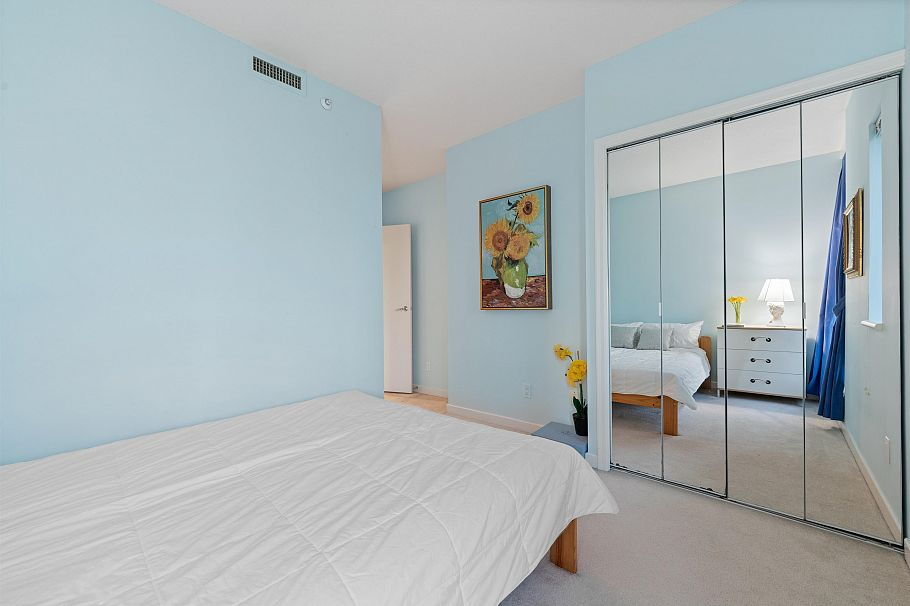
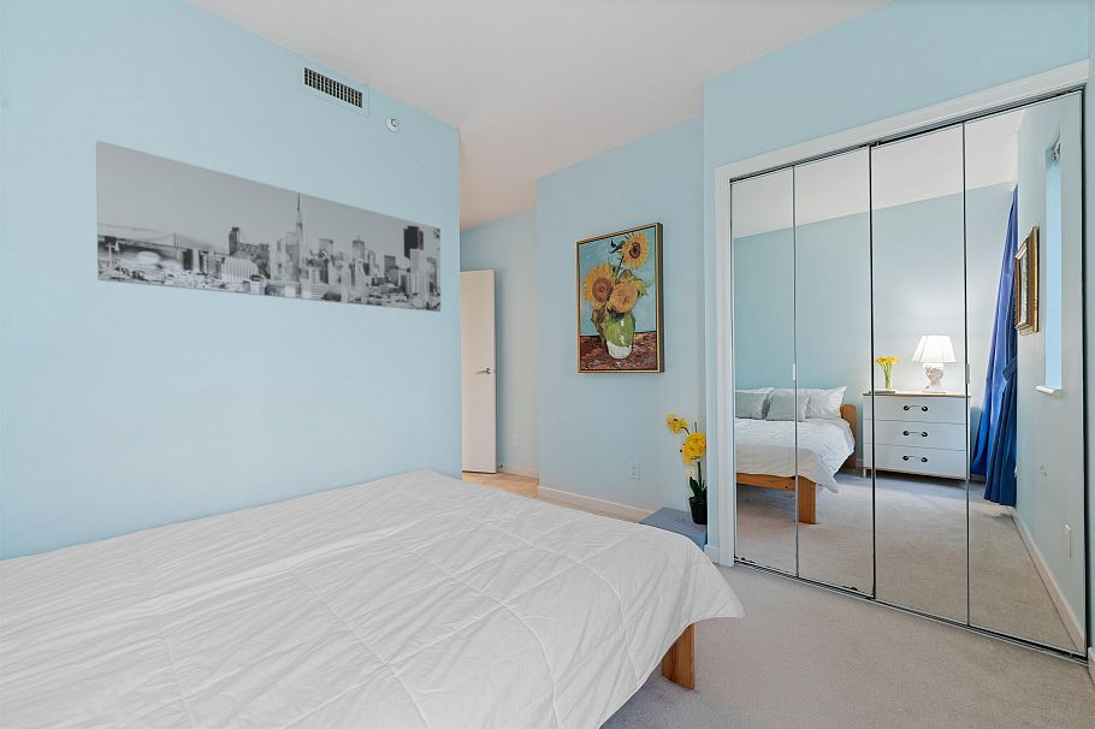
+ wall art [95,140,442,313]
